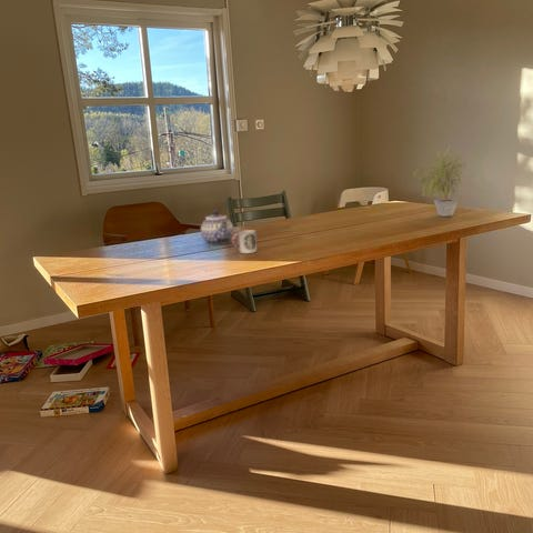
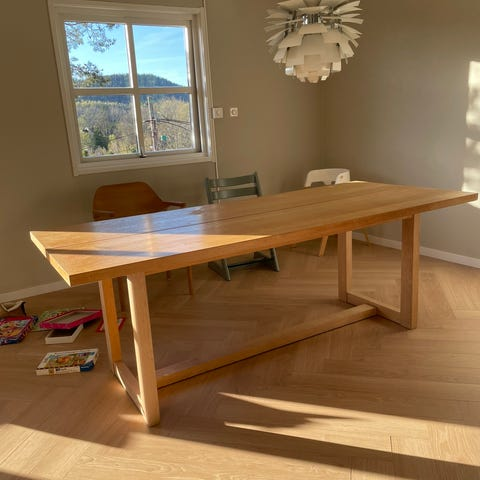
- cup [231,229,258,254]
- potted plant [411,145,472,218]
- teapot [200,210,234,247]
